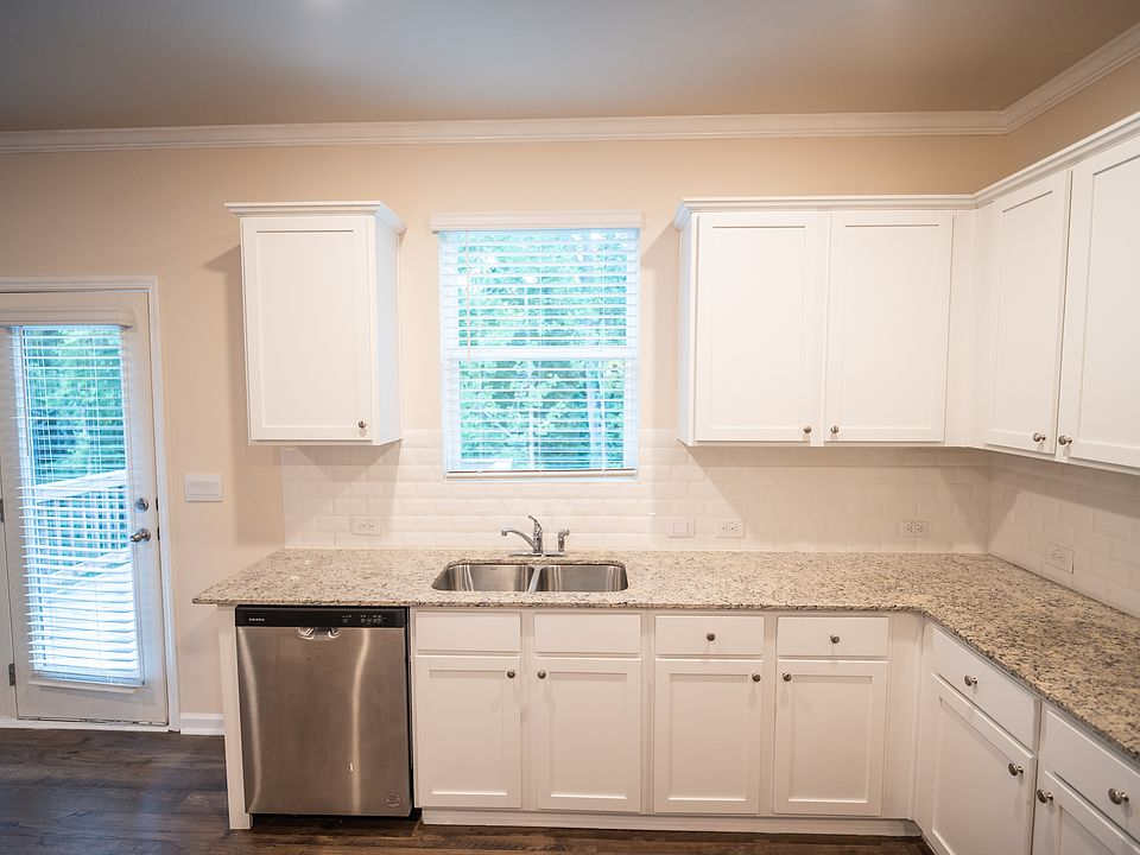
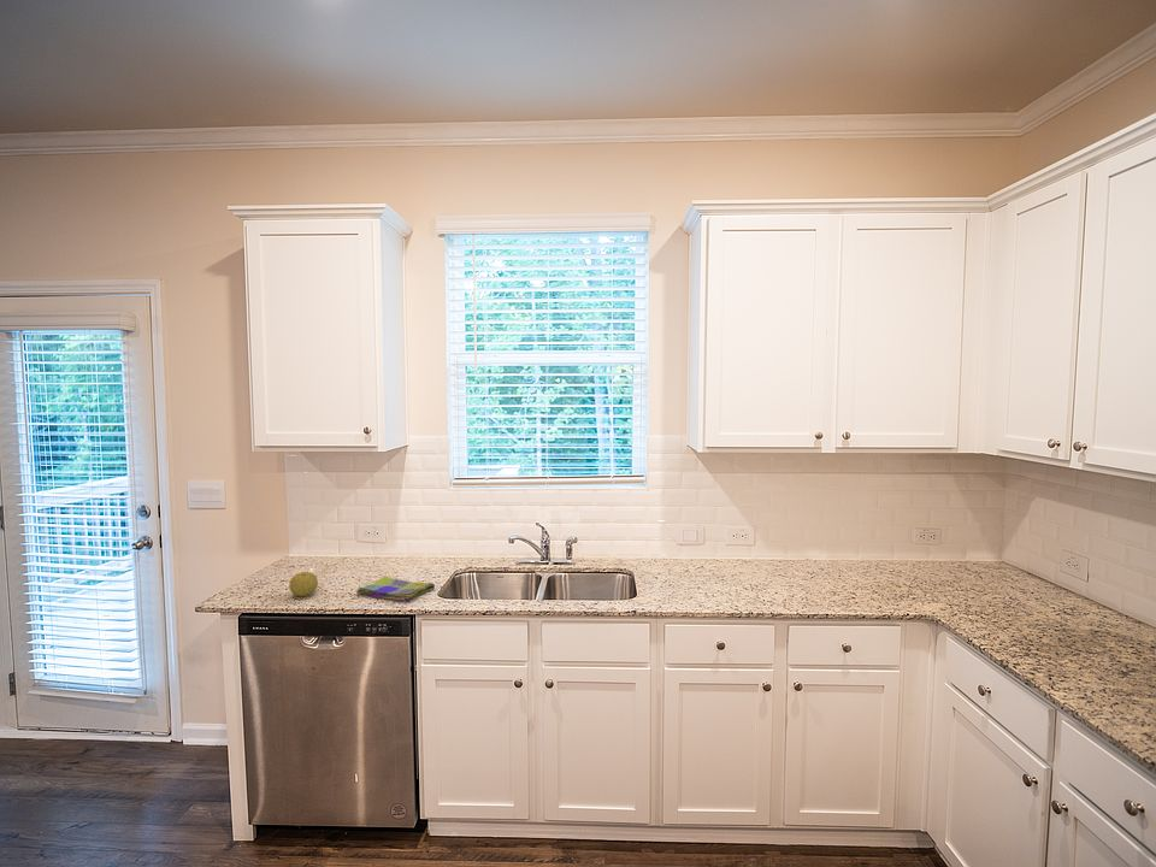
+ dish towel [355,576,436,602]
+ fruit [288,571,319,597]
